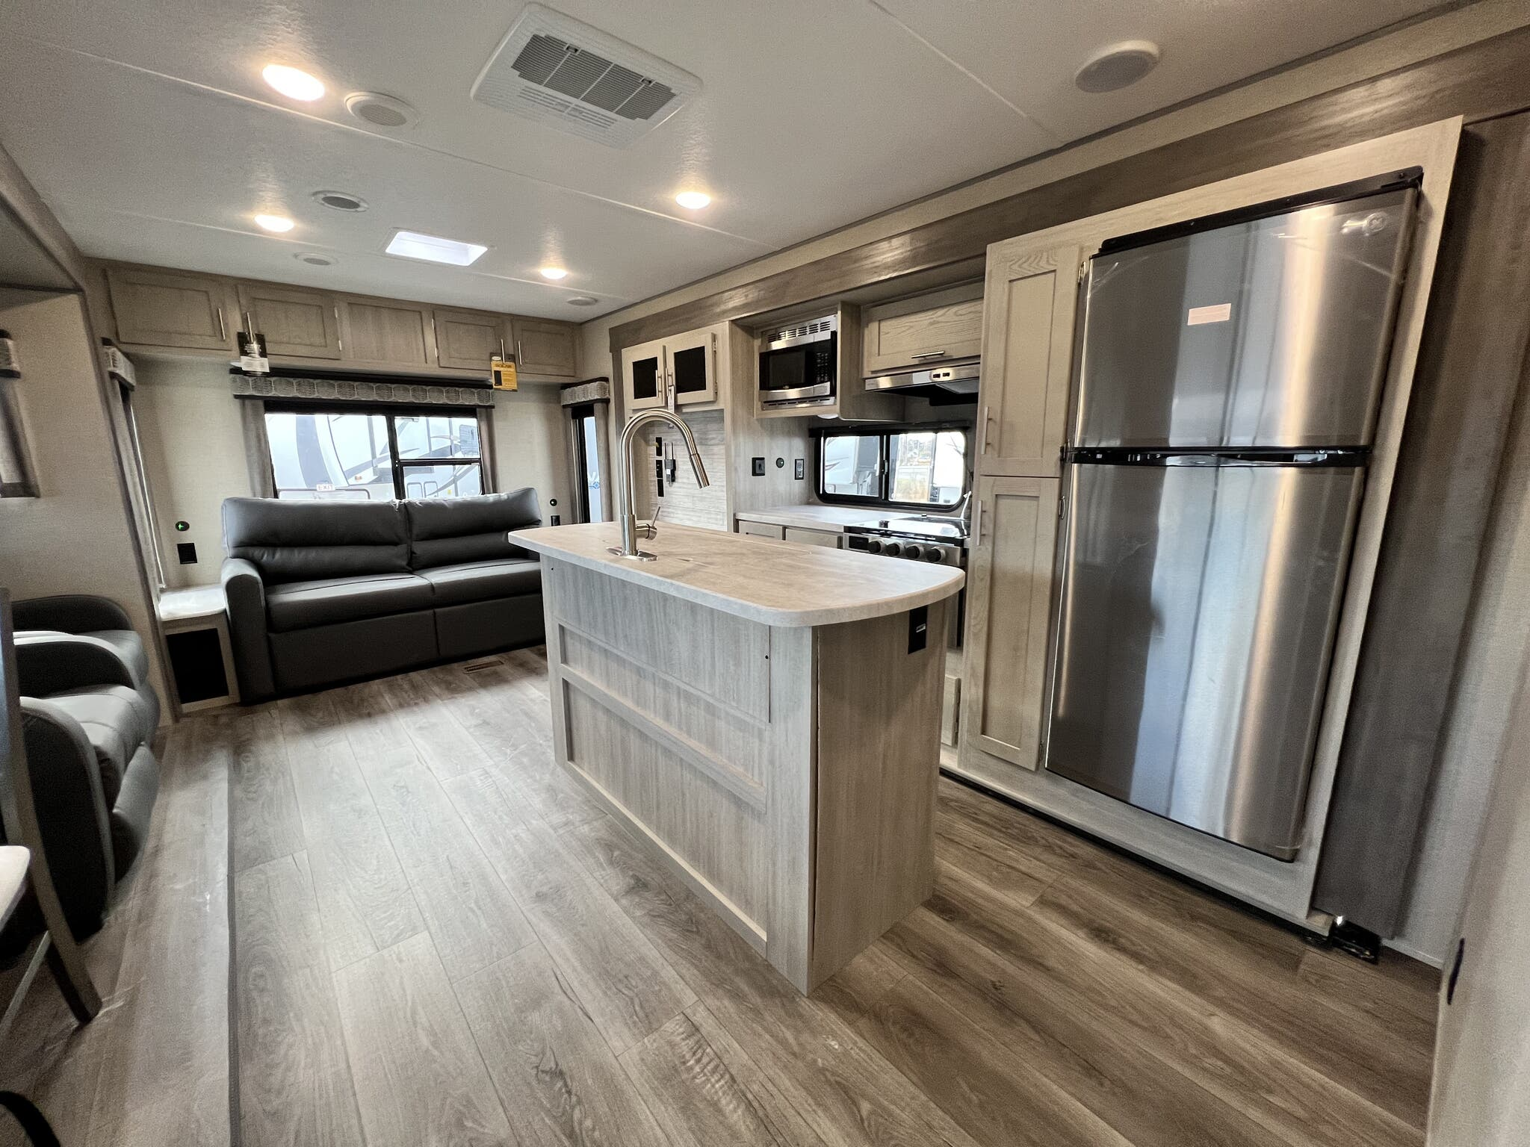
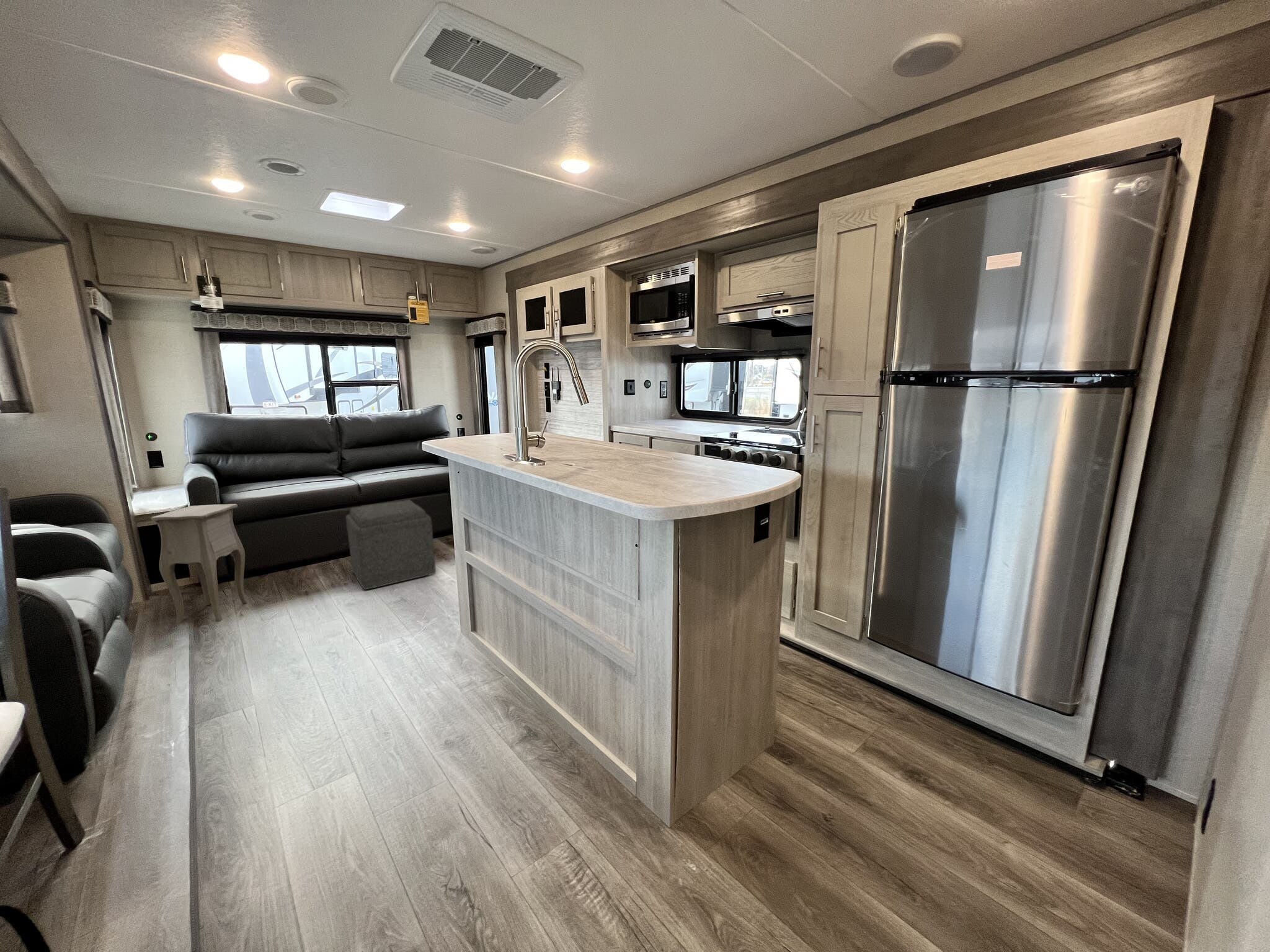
+ ottoman [345,499,437,590]
+ side table [150,503,248,624]
